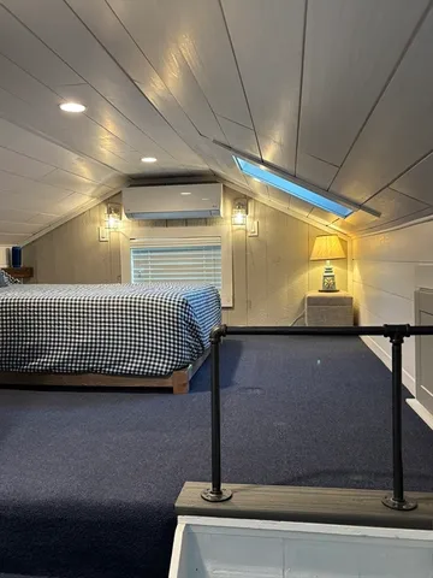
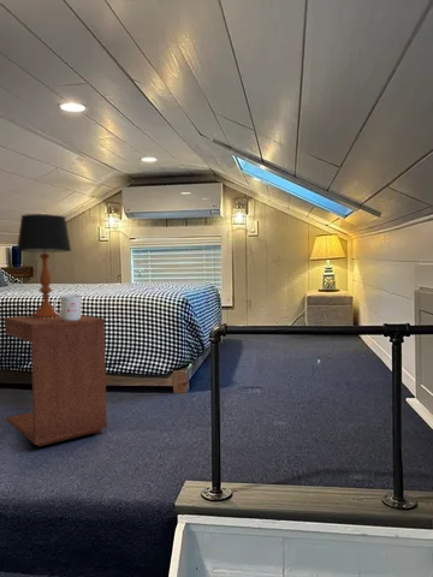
+ side table [2,314,108,447]
+ mug [53,293,83,321]
+ table lamp [16,213,72,319]
